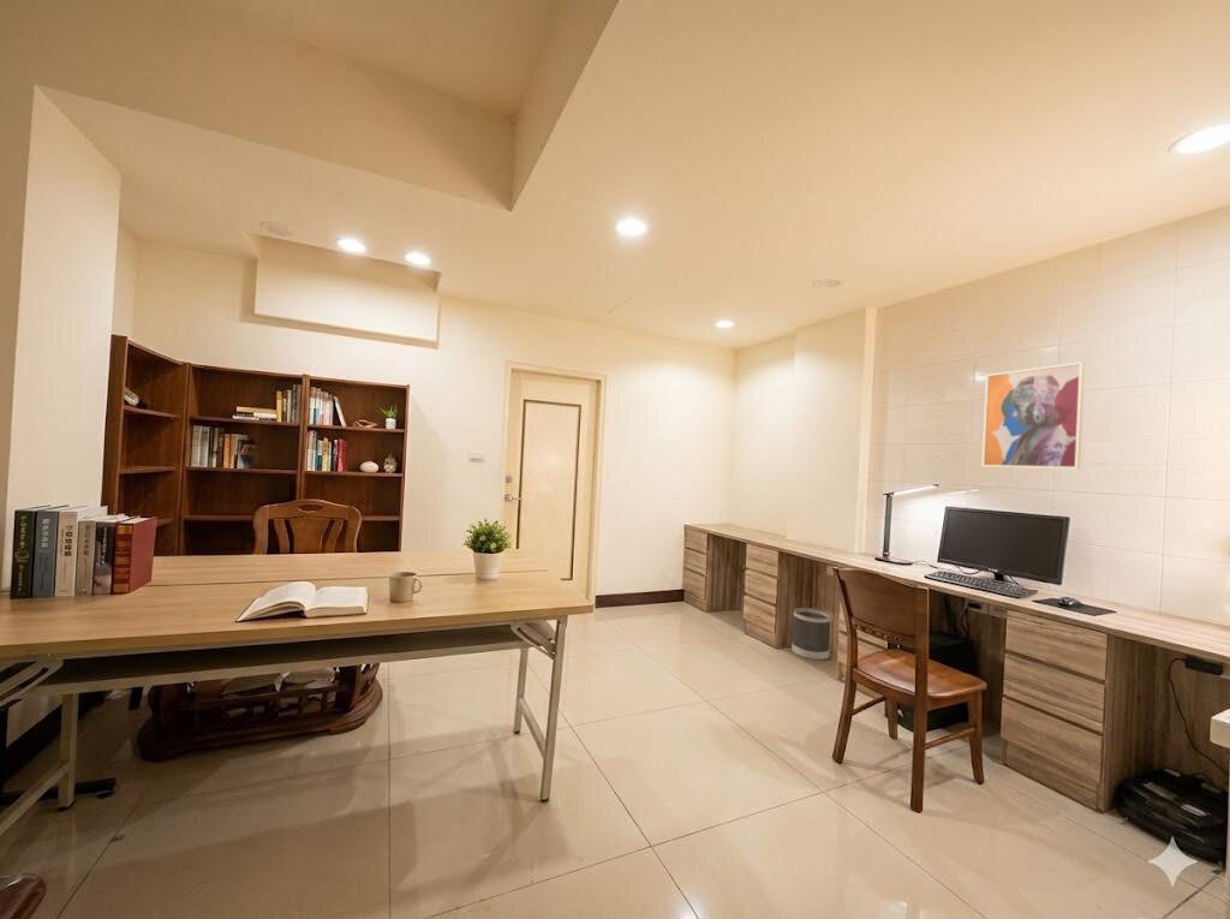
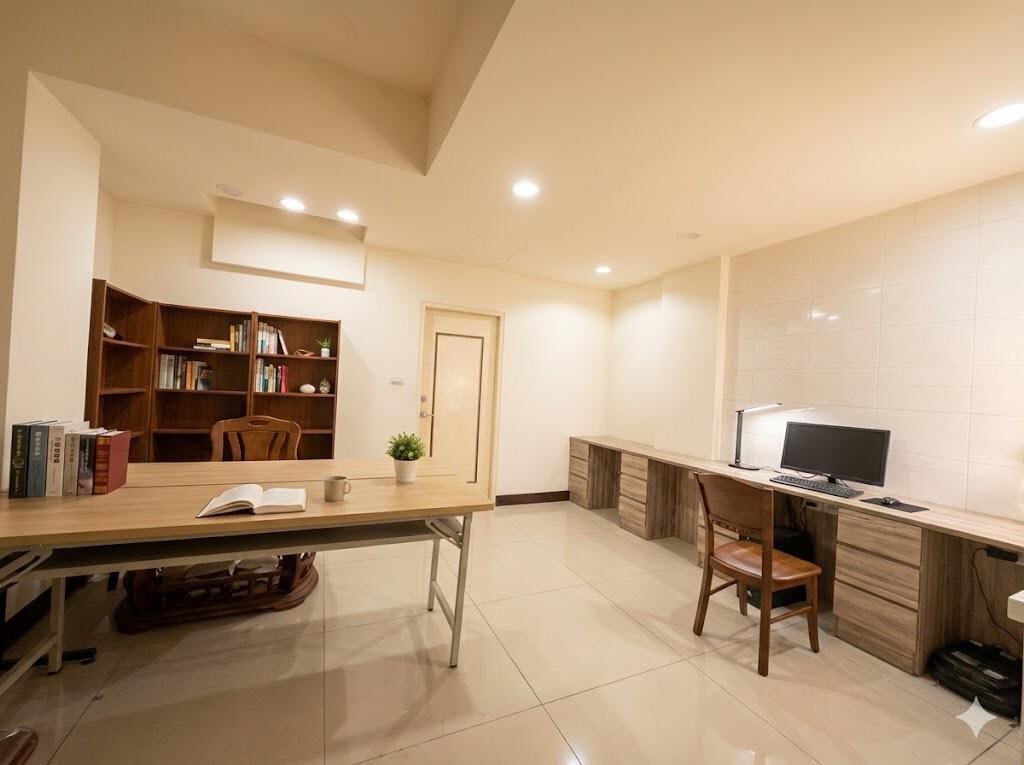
- wastebasket [790,607,832,662]
- wall art [981,360,1086,470]
